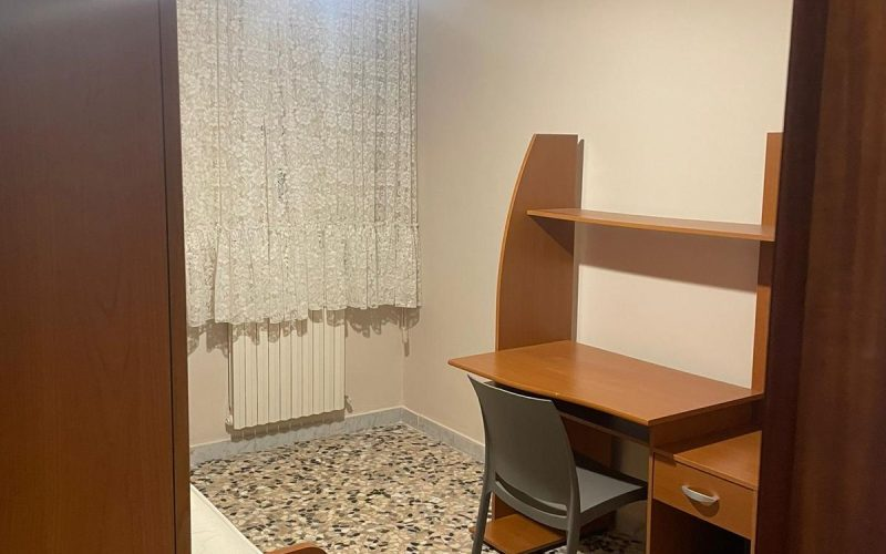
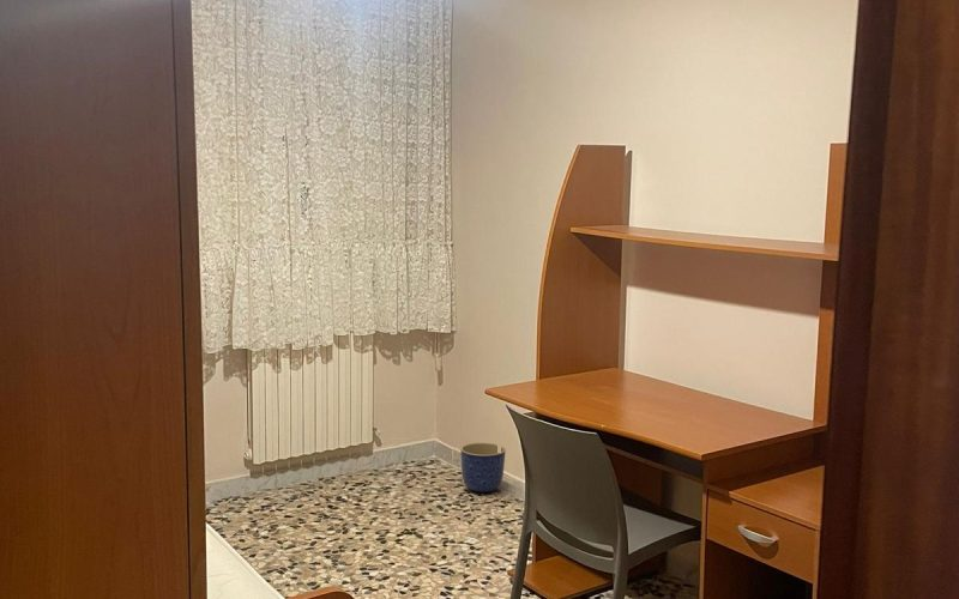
+ planter [459,442,507,494]
